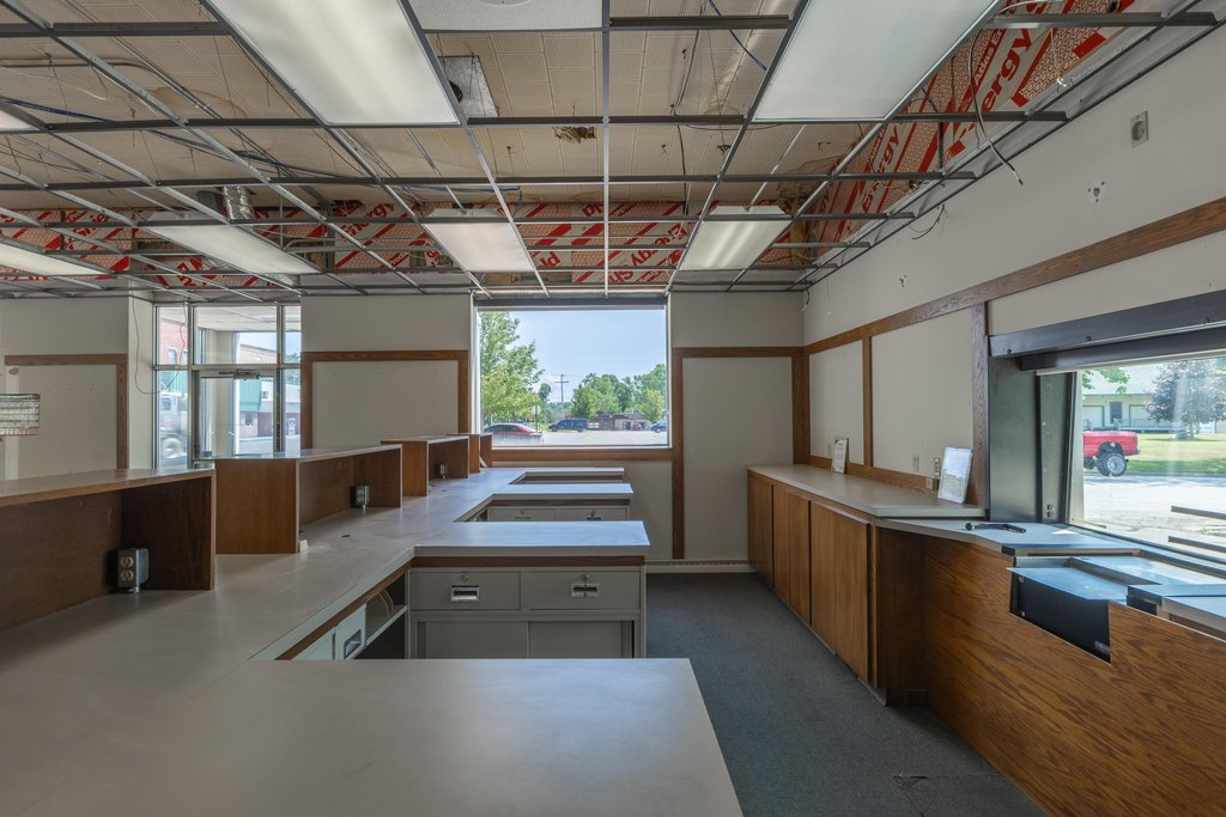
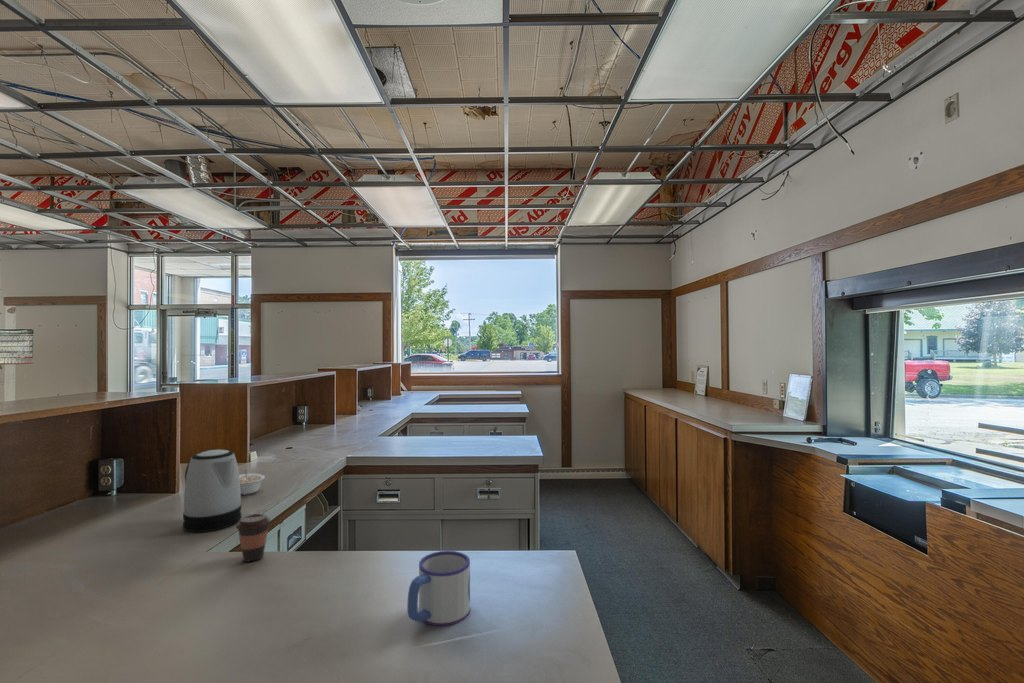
+ legume [239,469,266,496]
+ coffee cup [235,513,272,562]
+ kettle [182,449,242,533]
+ mug [406,550,471,627]
